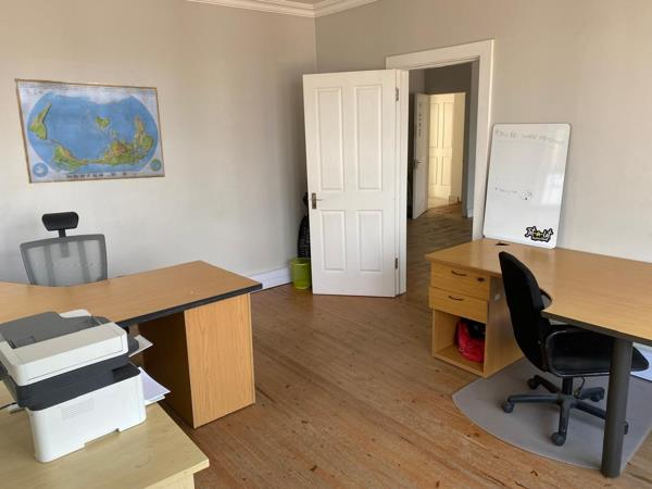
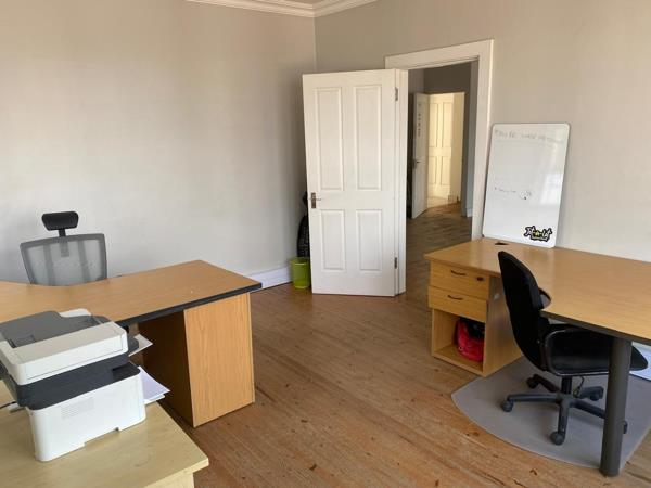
- world map [13,77,166,185]
